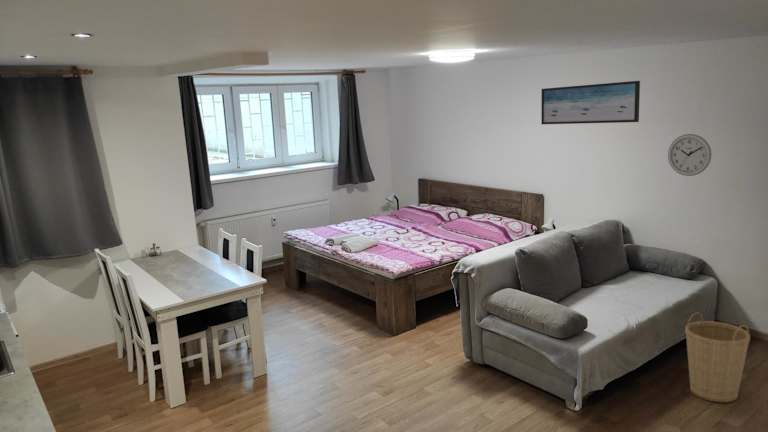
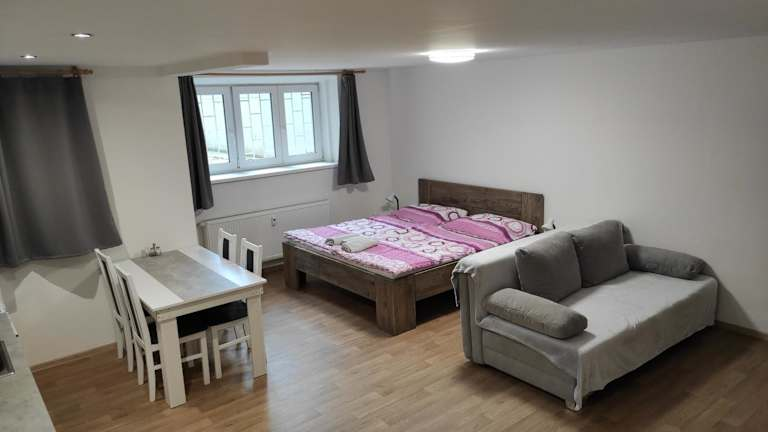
- basket [684,311,751,403]
- wall art [540,80,641,125]
- wall clock [667,133,713,177]
